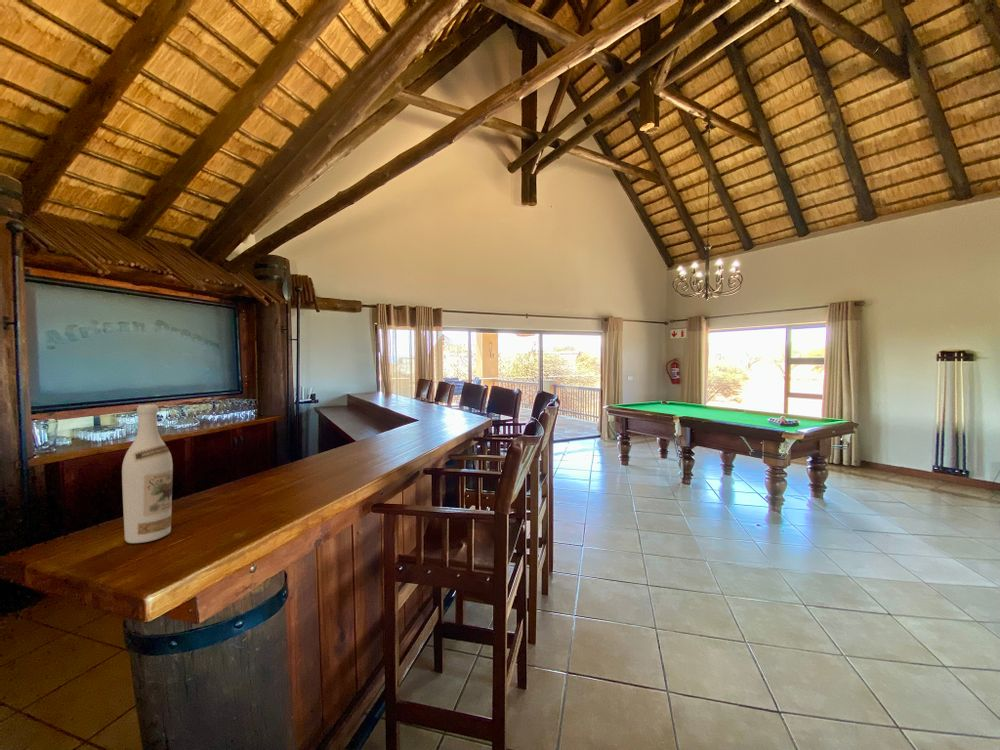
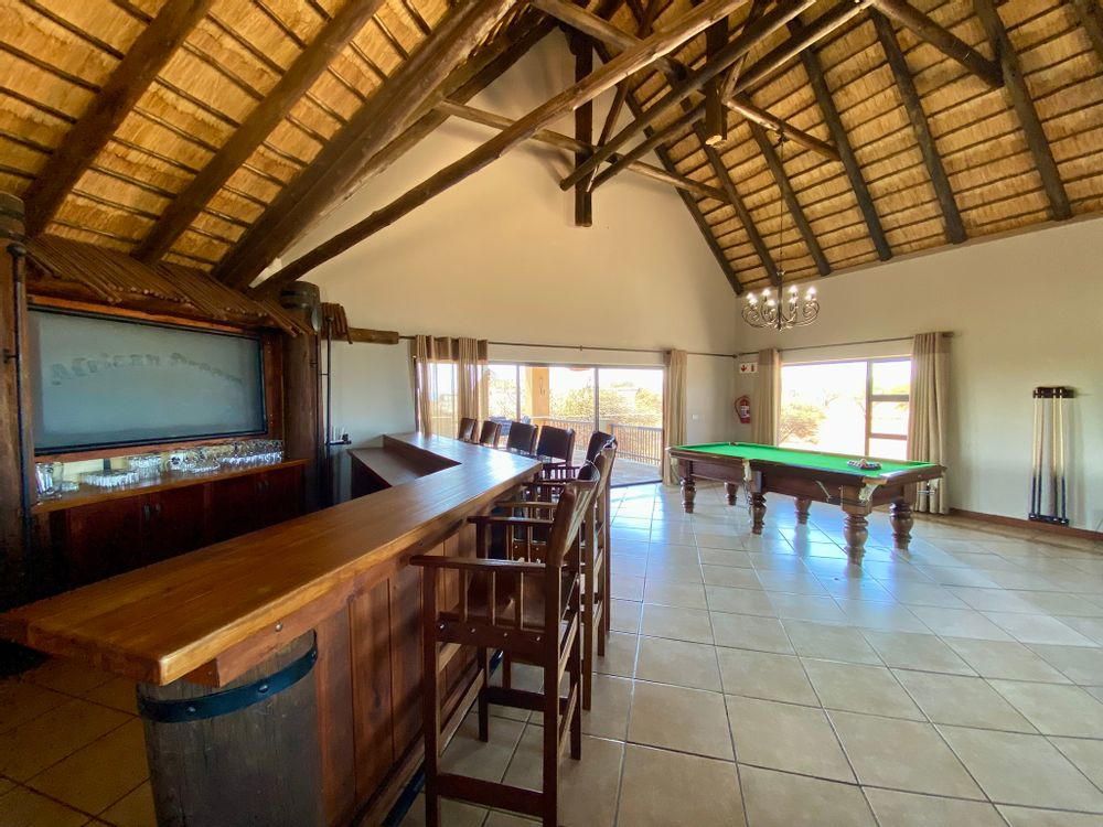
- wine bottle [121,403,174,544]
